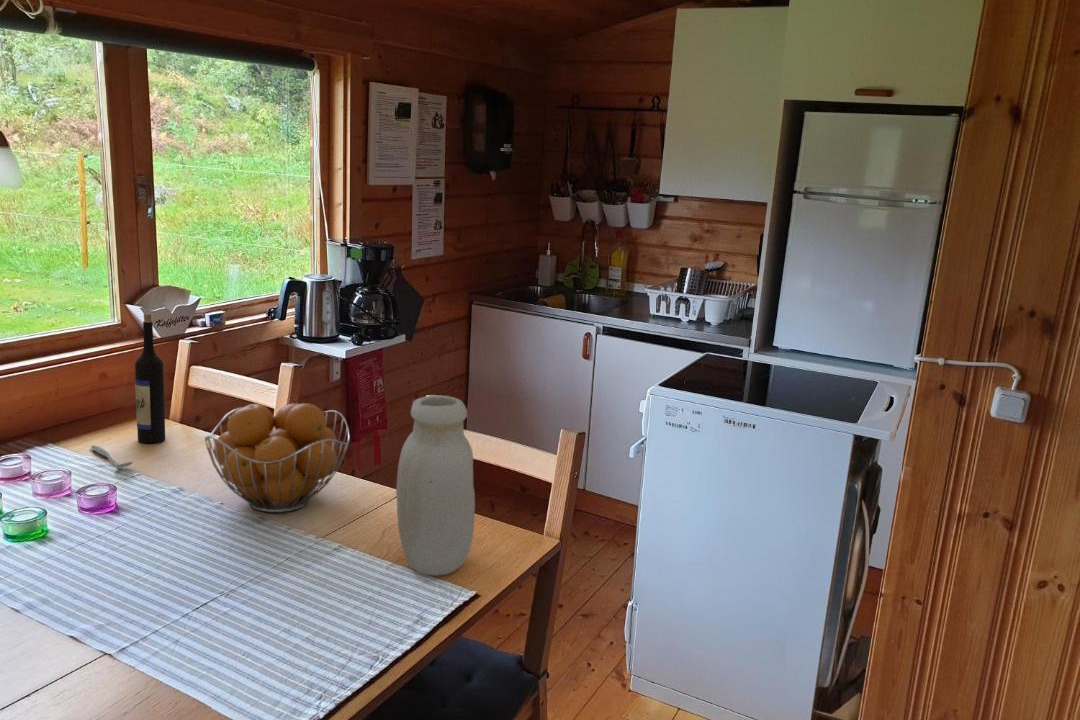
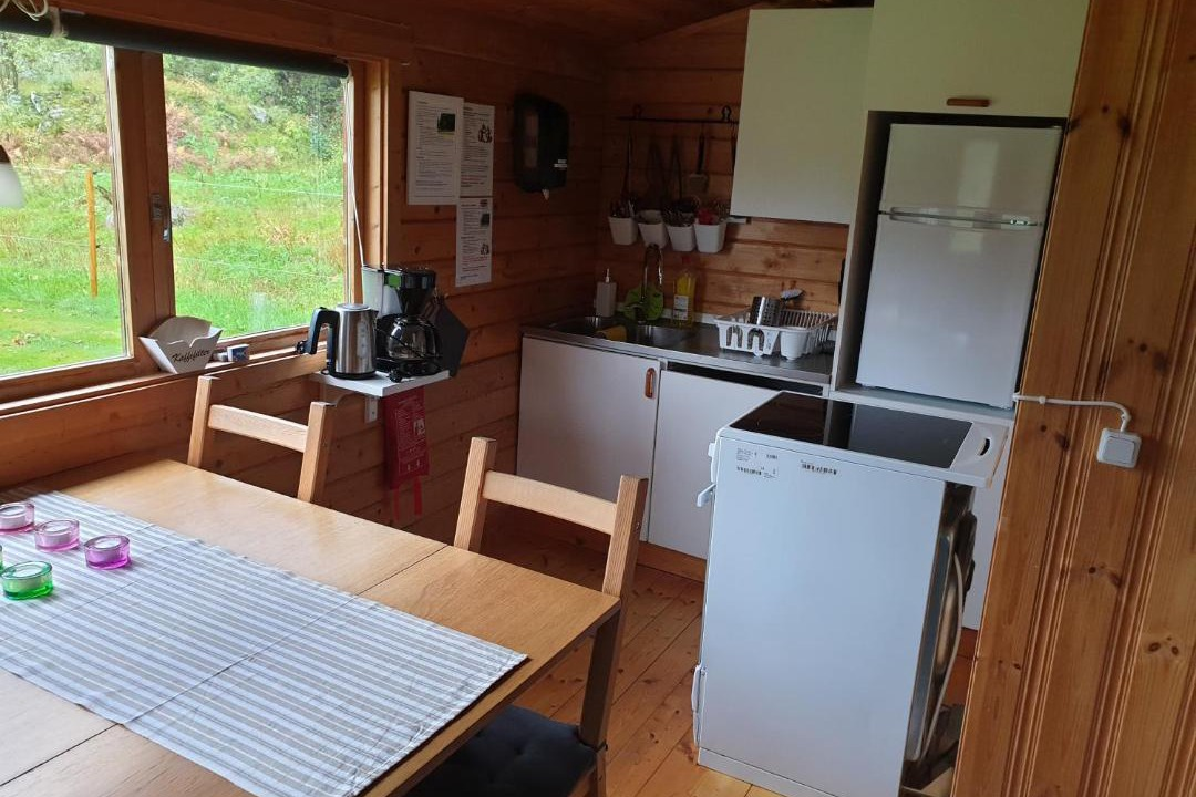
- spoon [90,444,134,469]
- wine bottle [134,313,166,444]
- jar [395,394,476,577]
- fruit basket [204,402,351,514]
